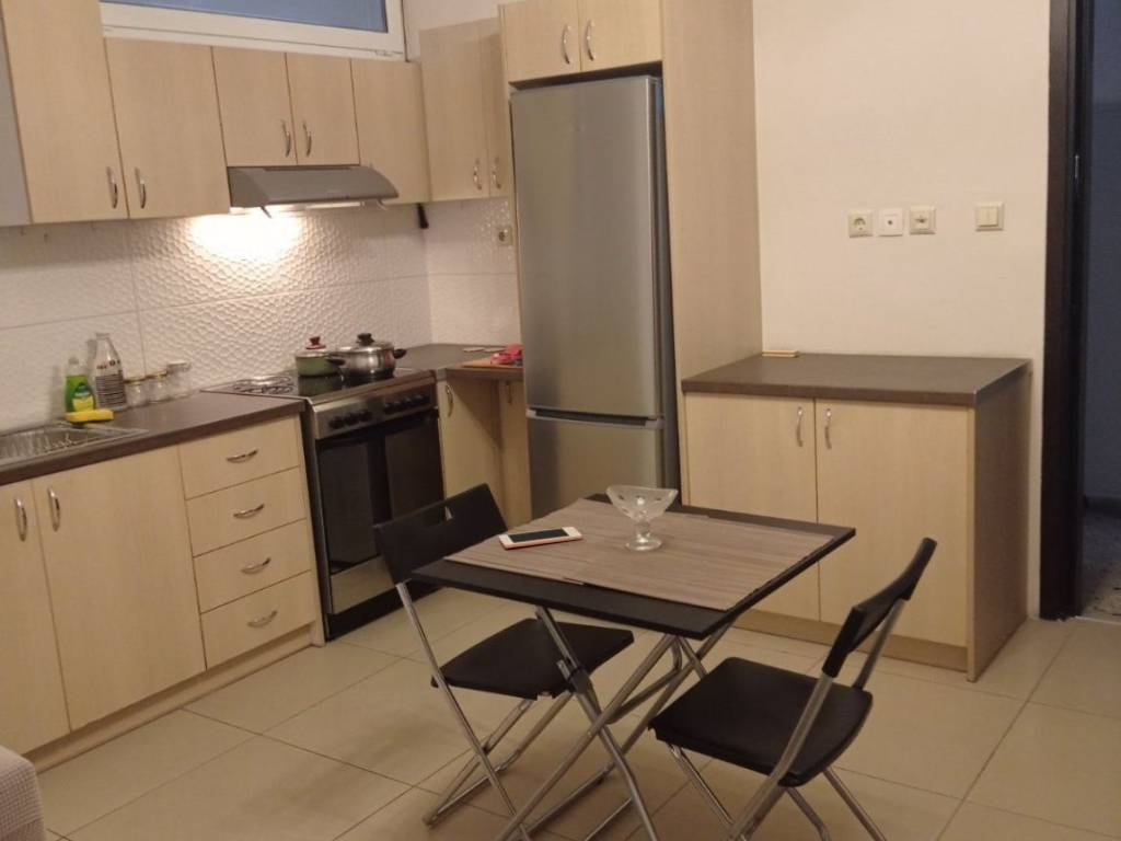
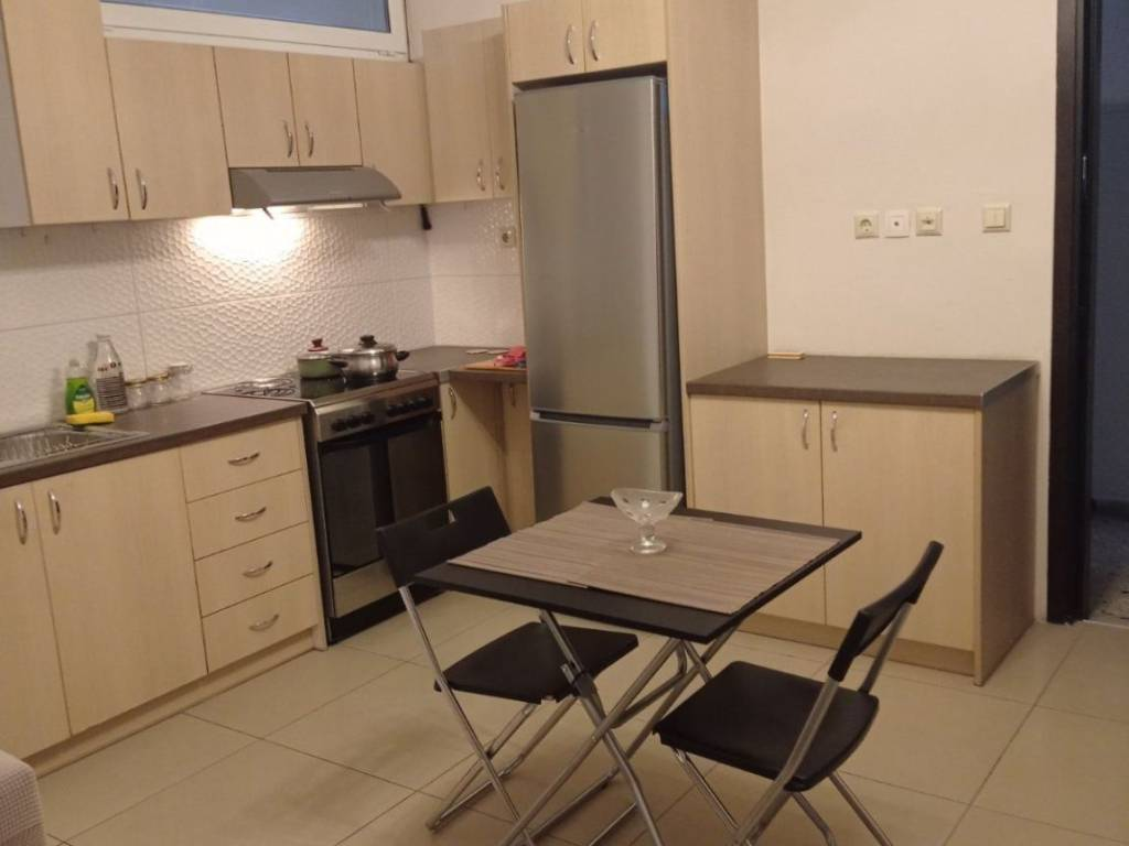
- cell phone [498,526,583,550]
